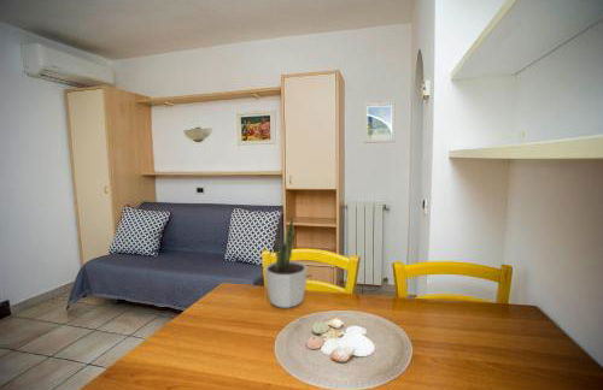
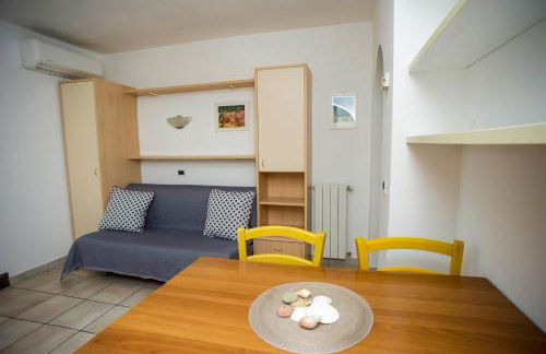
- potted plant [264,213,308,309]
